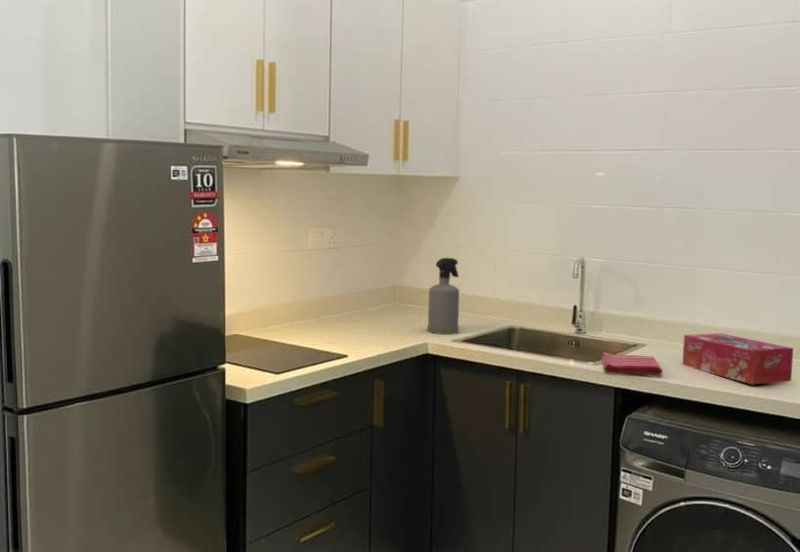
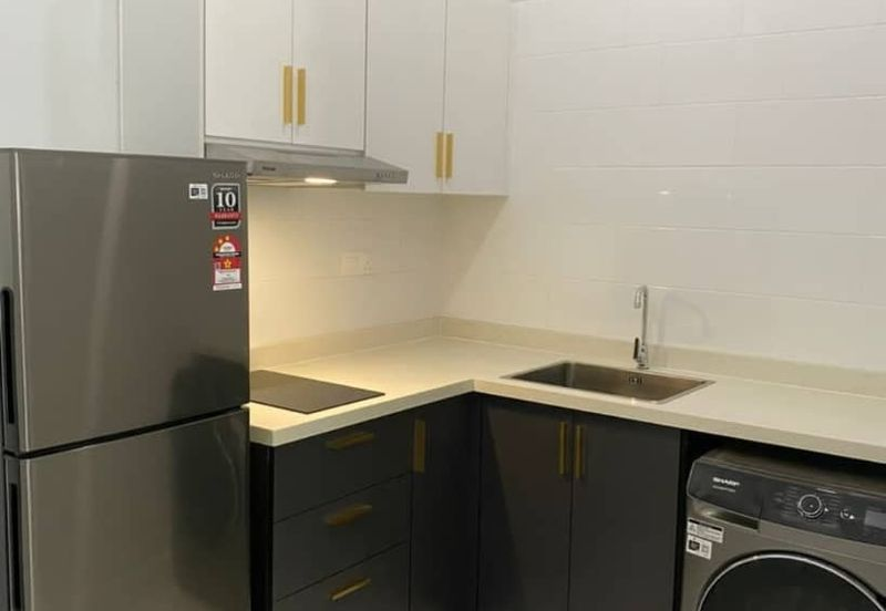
- tissue box [682,332,794,385]
- dish towel [601,351,663,376]
- spray bottle [426,257,460,336]
